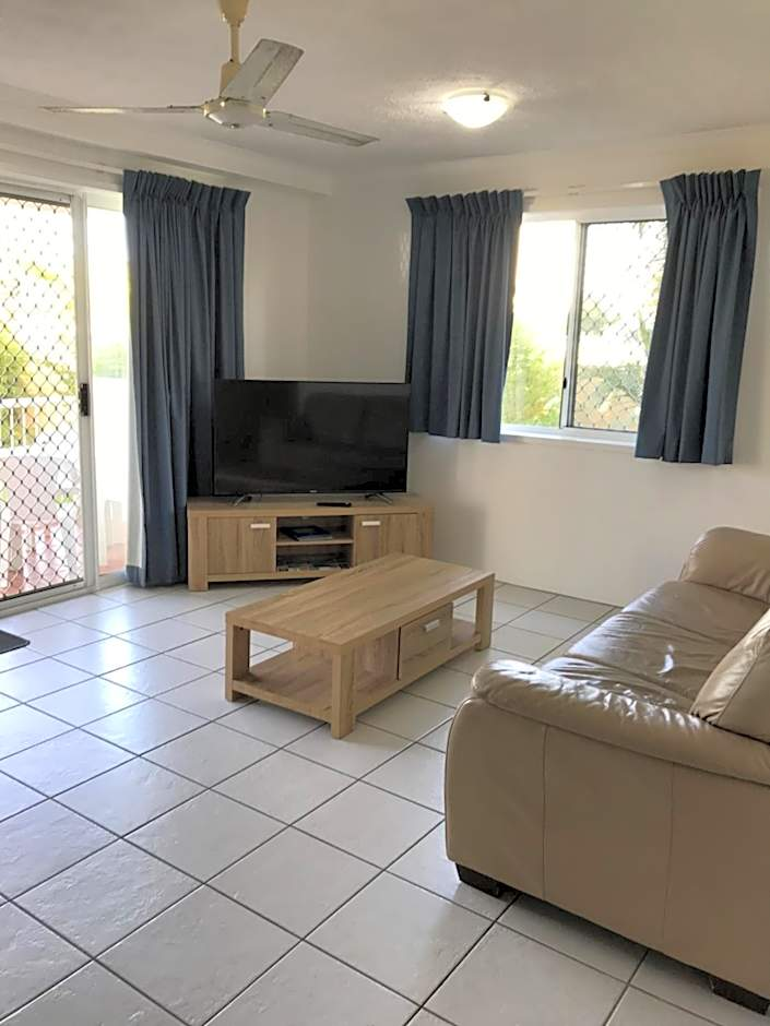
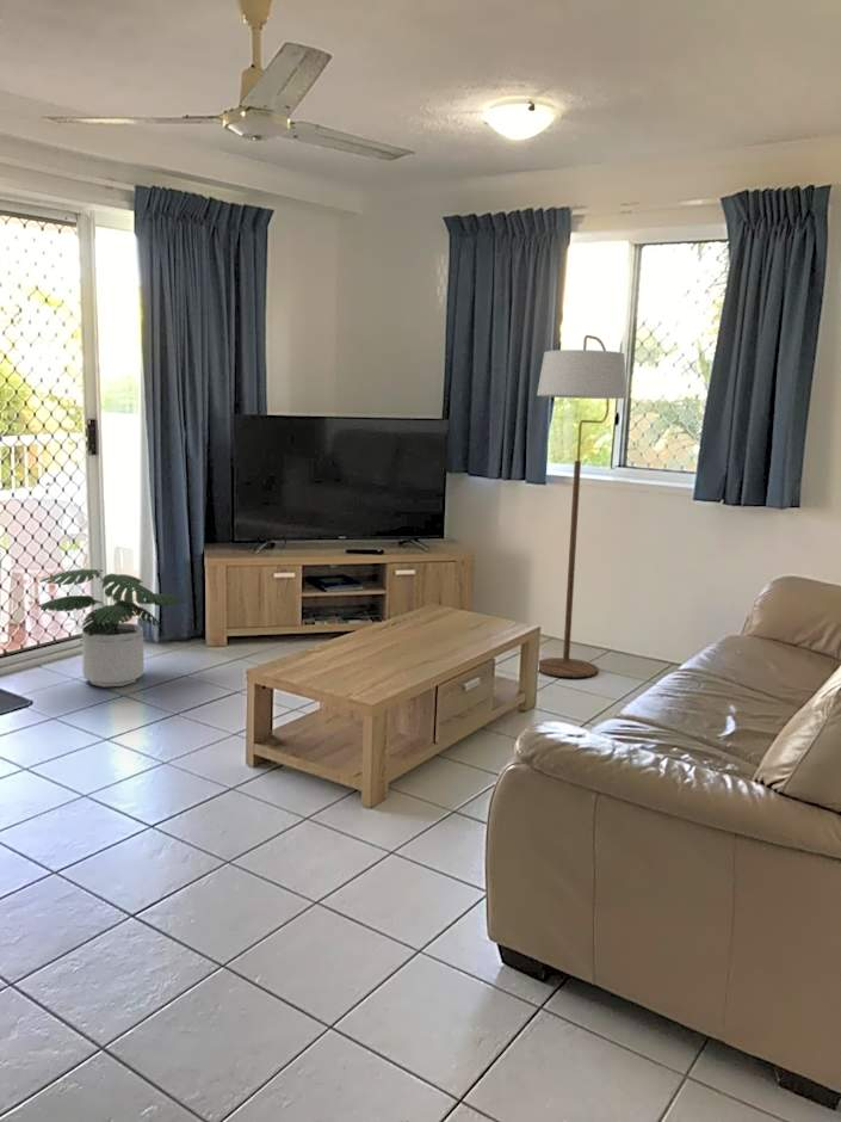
+ floor lamp [536,334,629,678]
+ potted plant [36,568,187,688]
